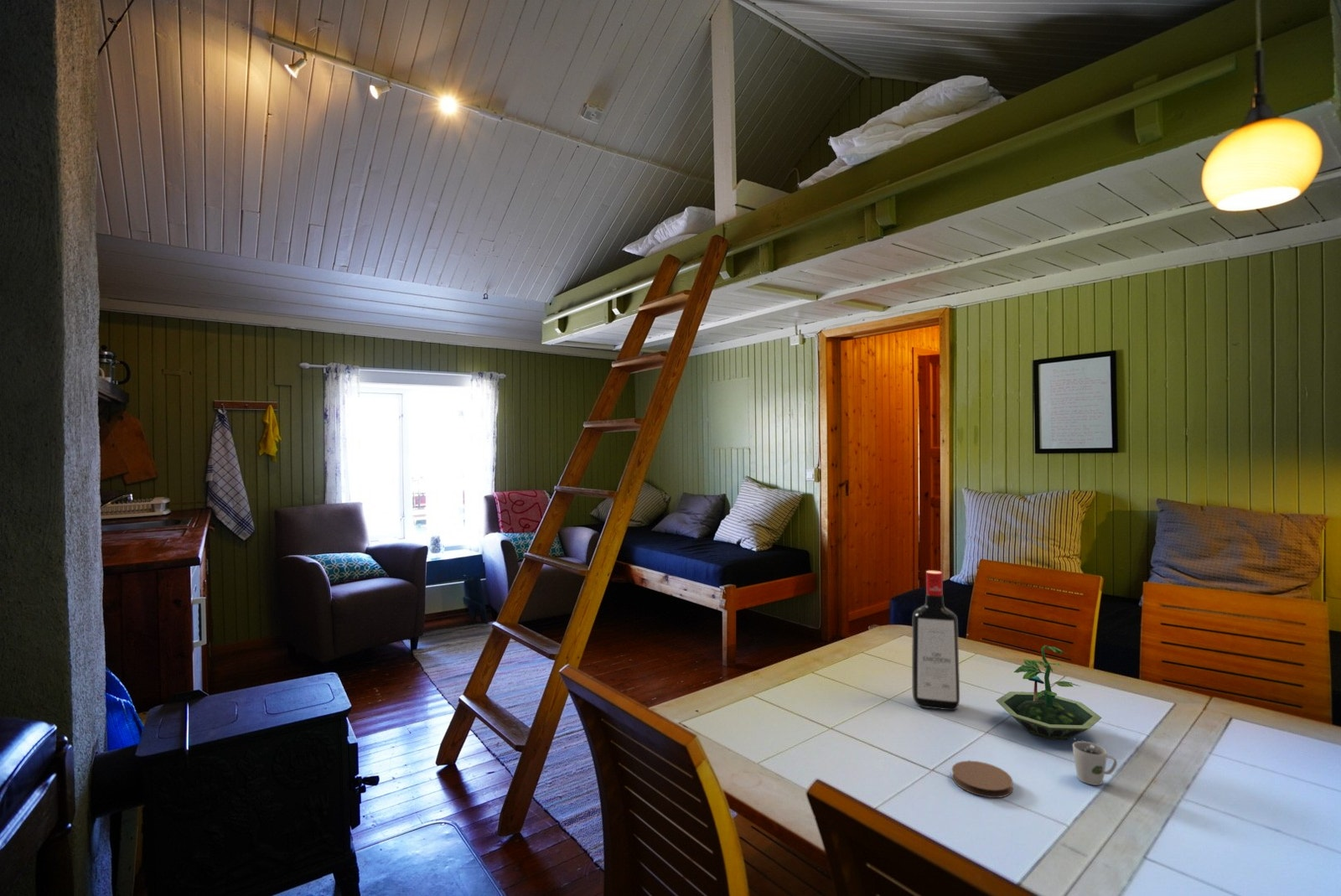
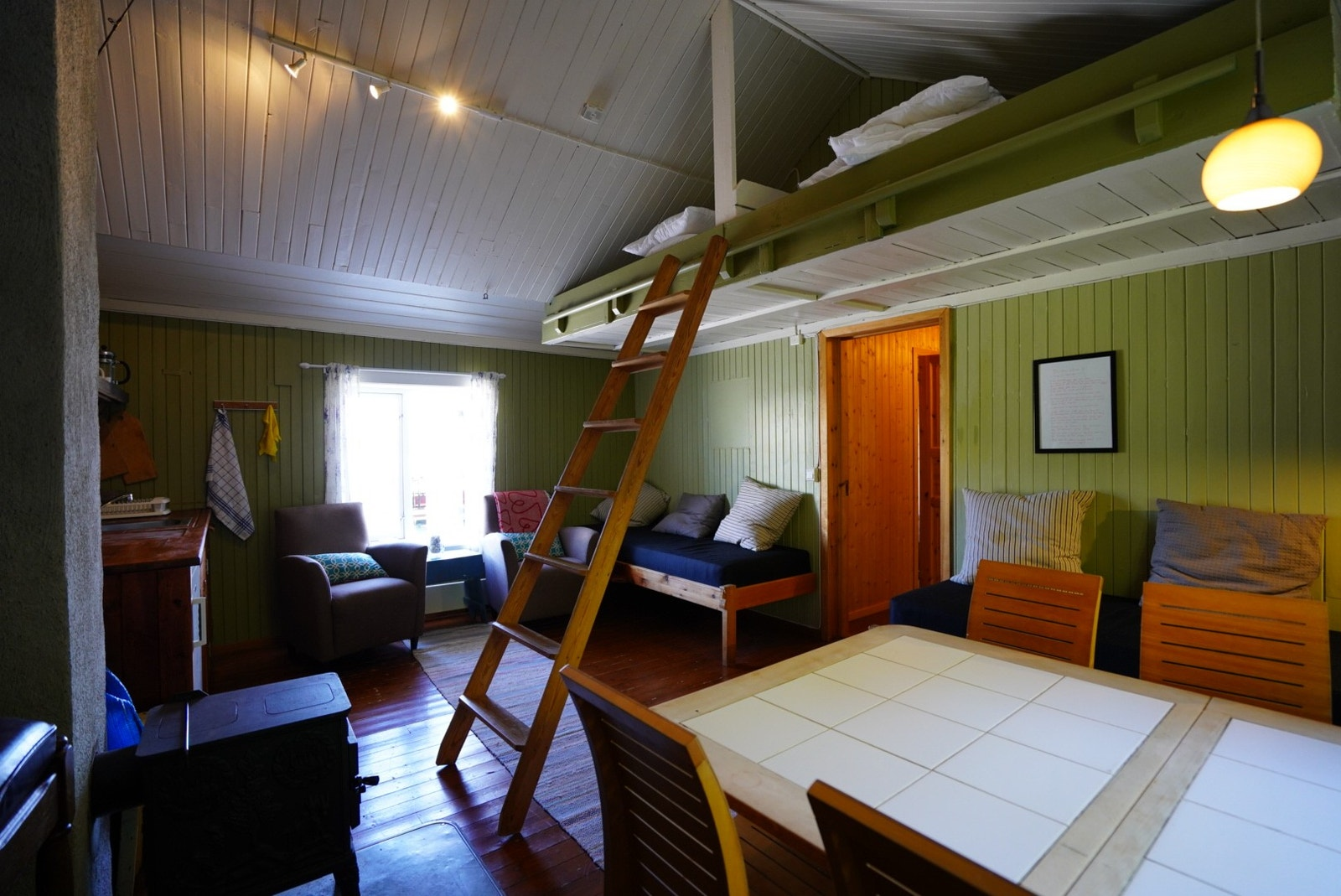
- terrarium [996,645,1103,741]
- coaster [951,760,1014,799]
- cup [1072,738,1118,786]
- liquor bottle [911,569,960,711]
